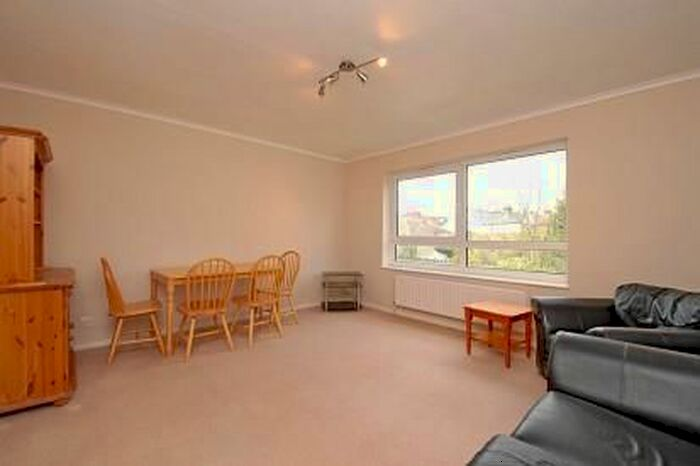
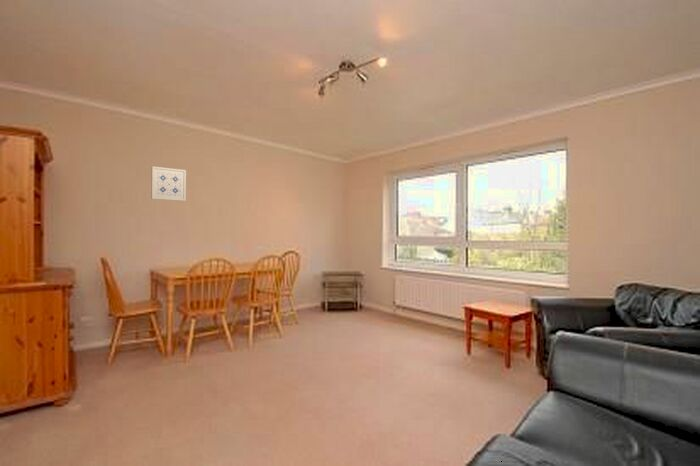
+ wall art [150,165,187,202]
